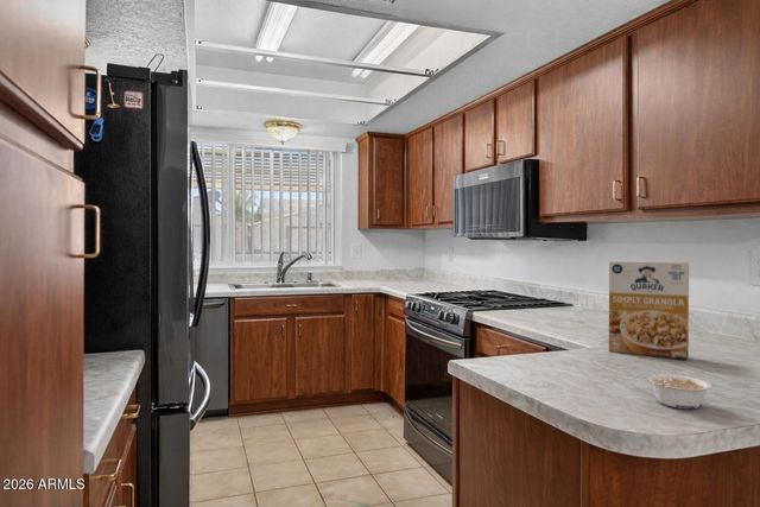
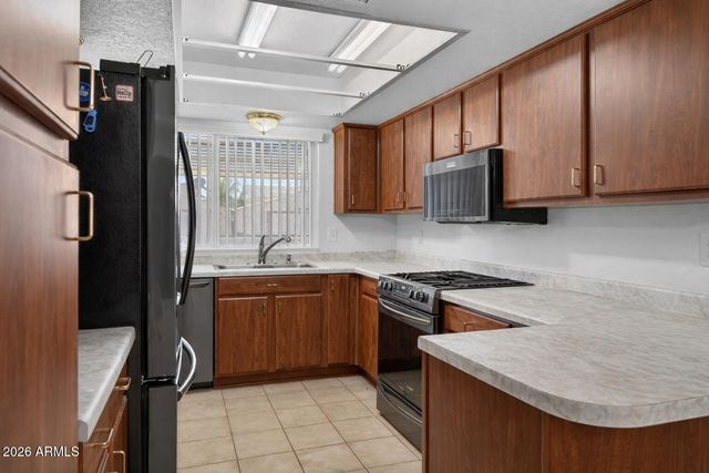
- cereal box [608,260,690,361]
- legume [646,373,712,410]
